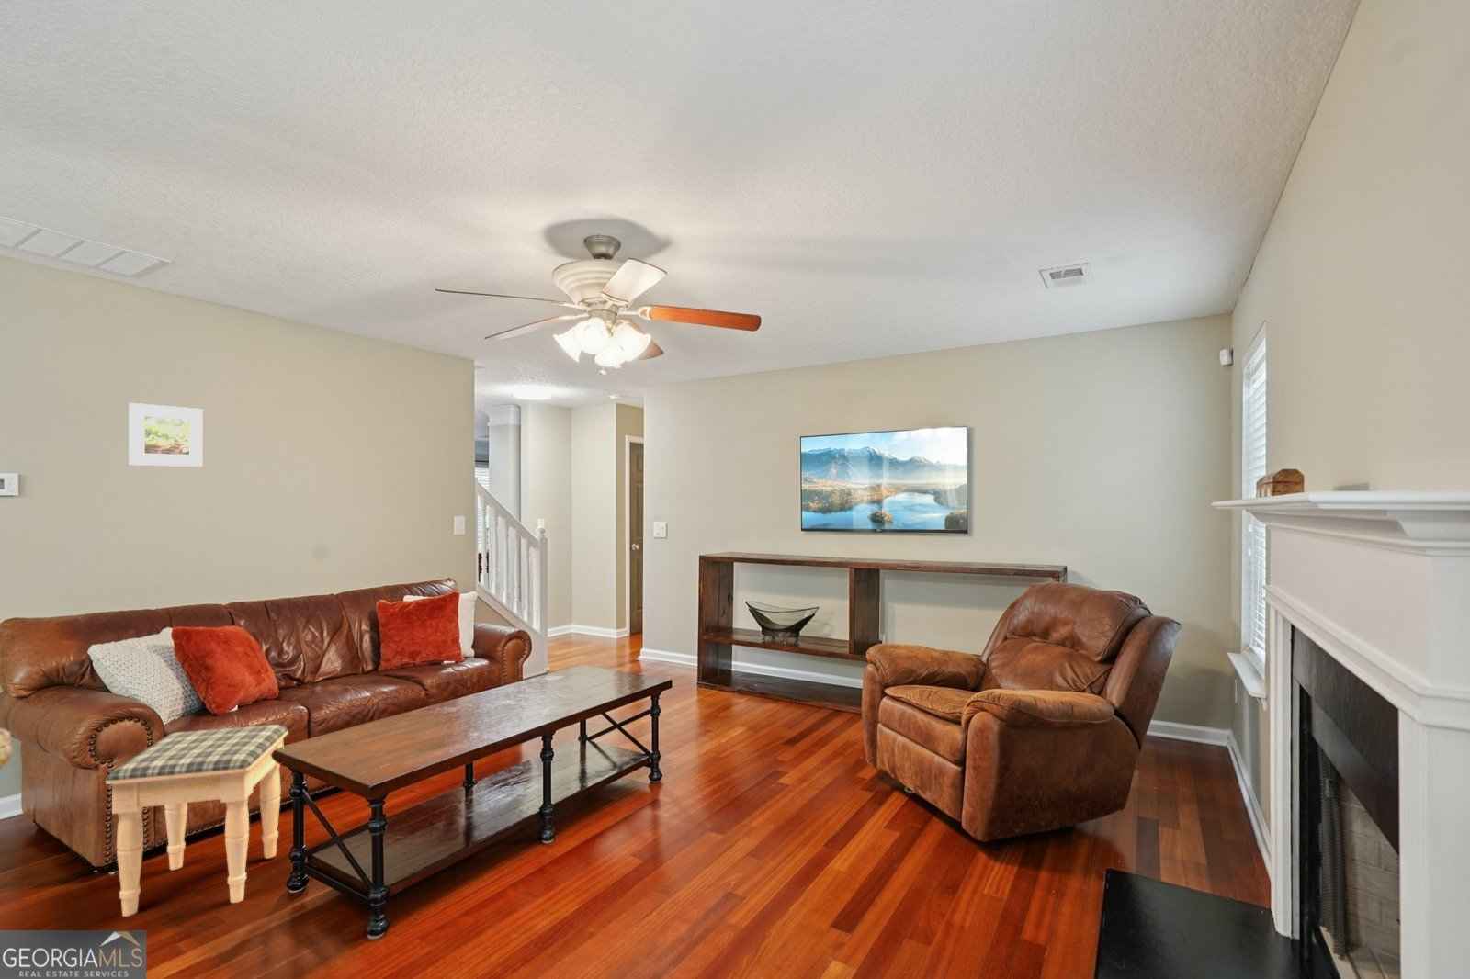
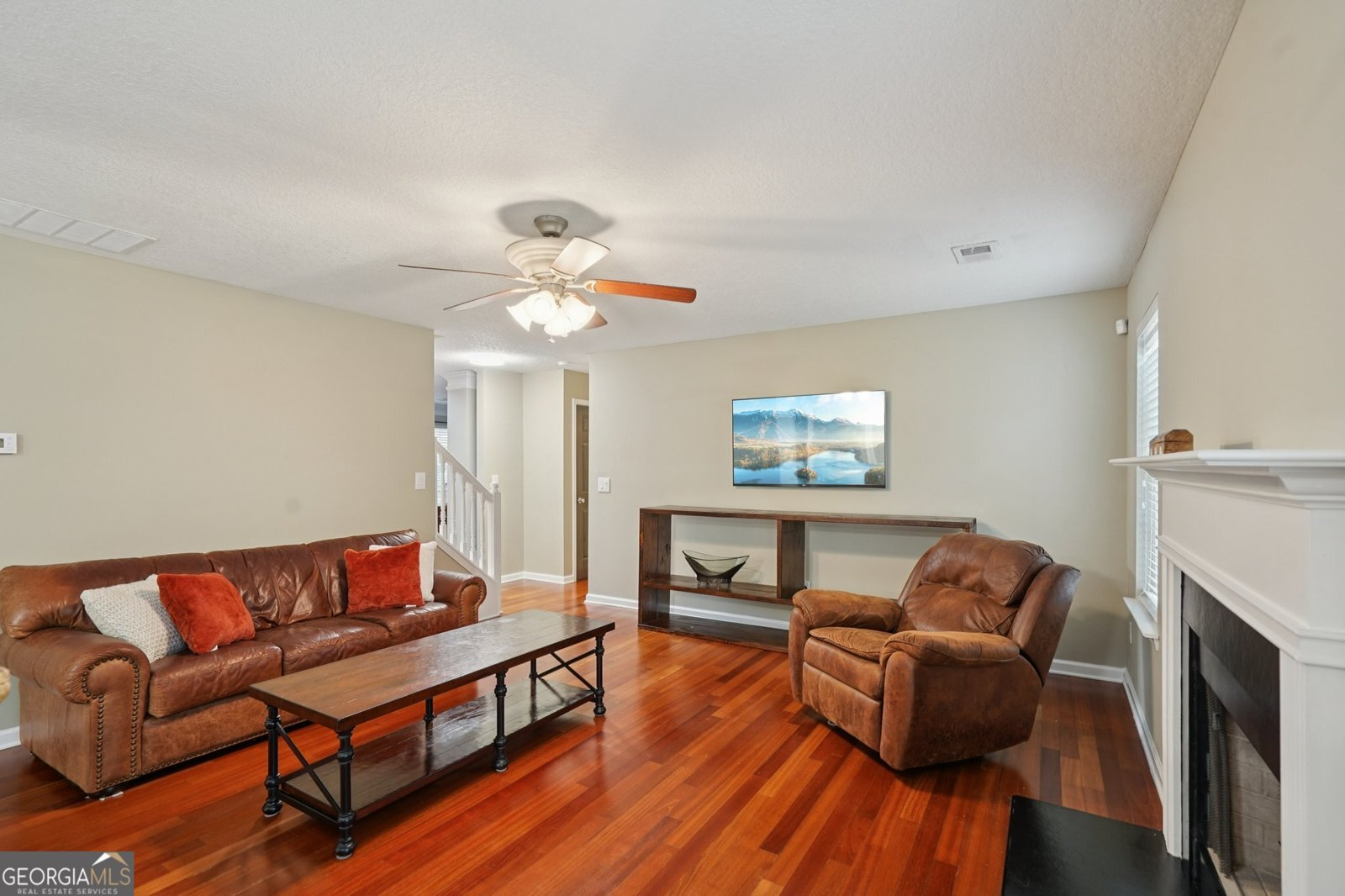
- footstool [105,723,290,918]
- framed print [128,402,204,468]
